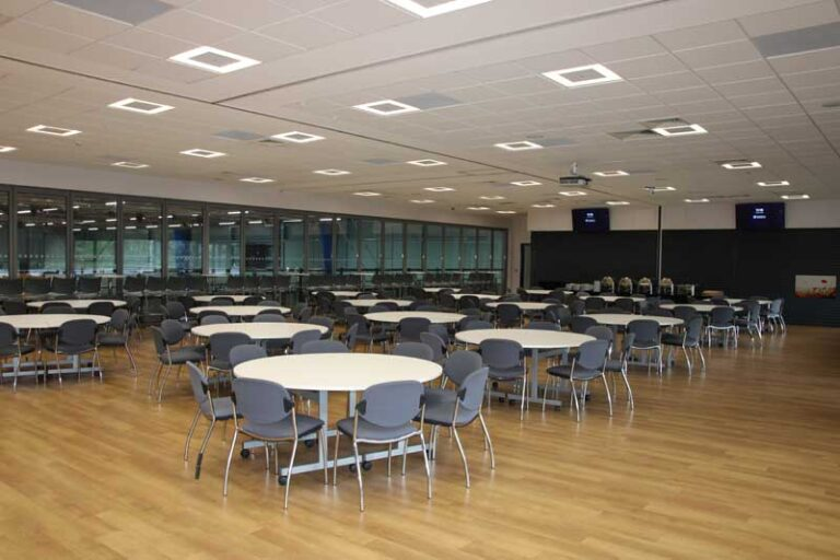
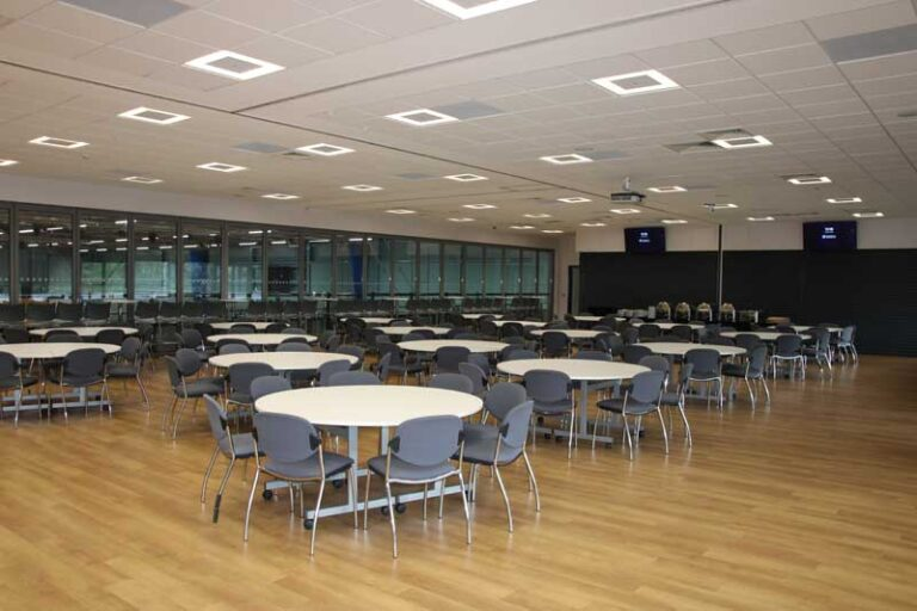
- wall art [794,275,837,300]
